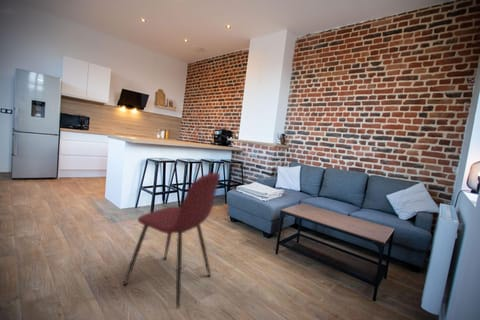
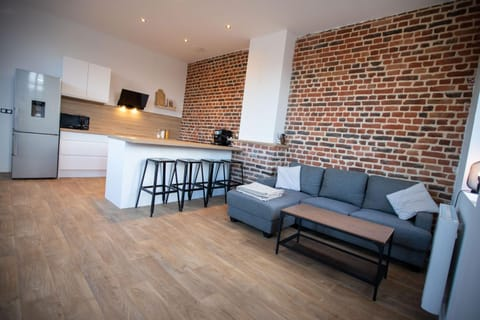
- dining chair [122,172,221,309]
